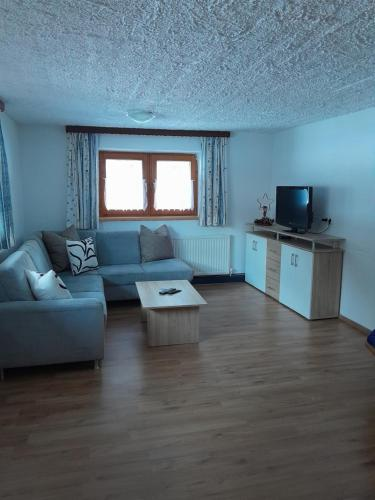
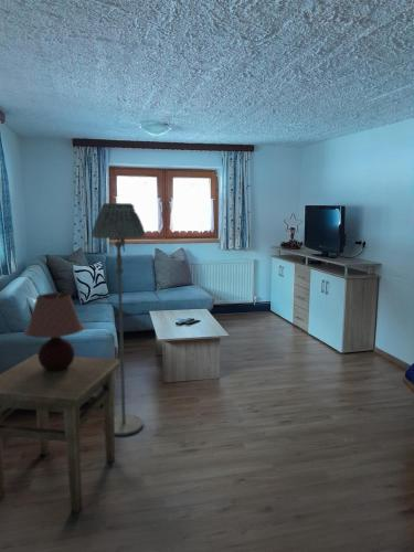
+ side table [0,353,120,513]
+ table lamp [23,291,86,370]
+ floor lamp [91,202,146,436]
